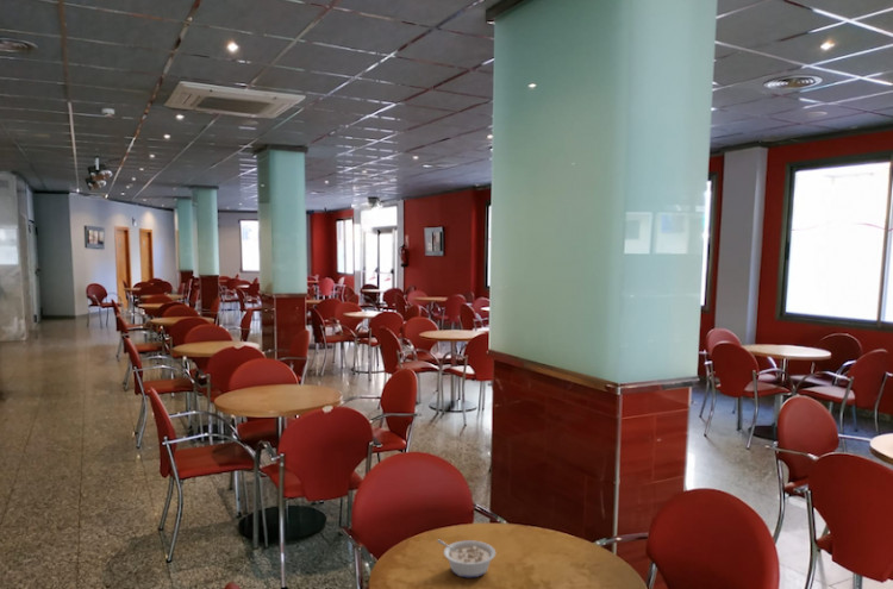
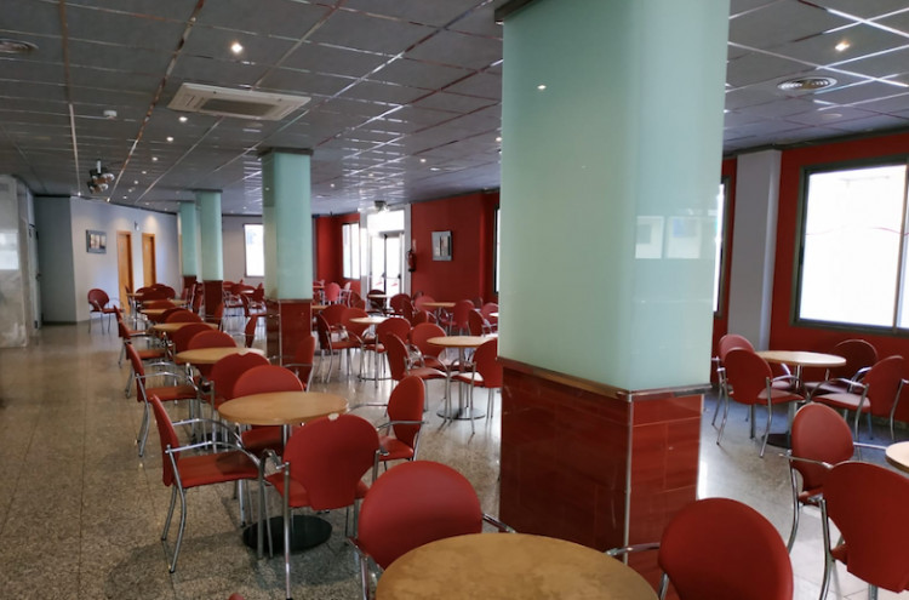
- legume [436,539,497,578]
